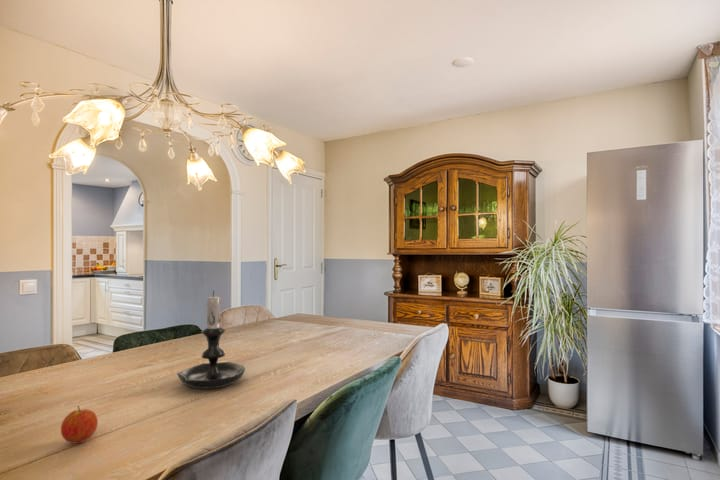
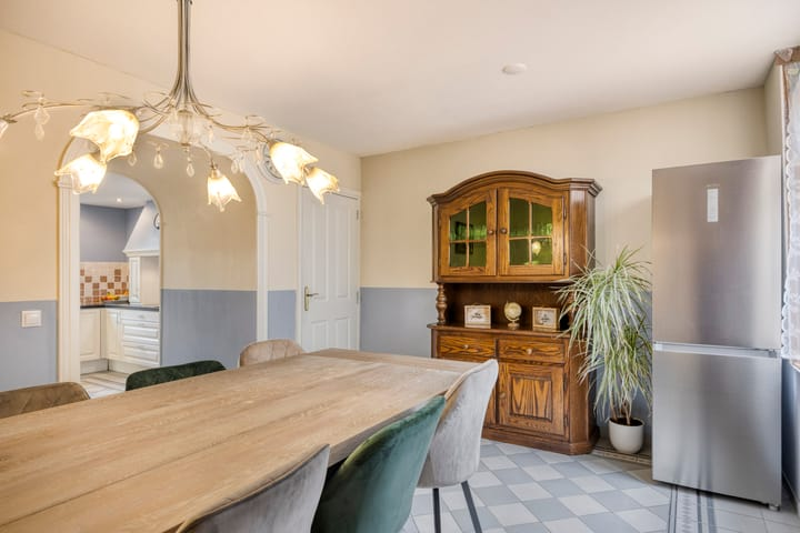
- fruit [60,405,99,444]
- candle holder [176,289,246,390]
